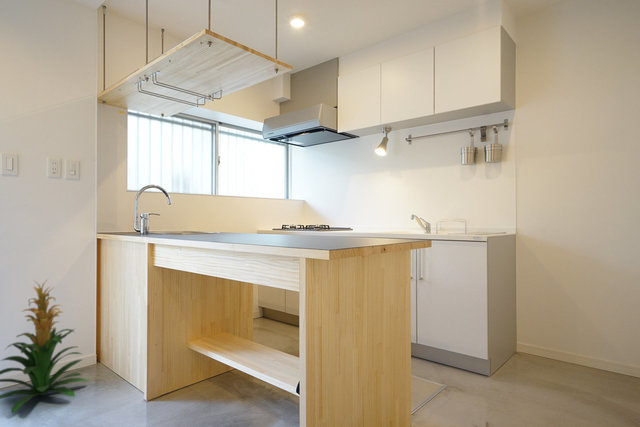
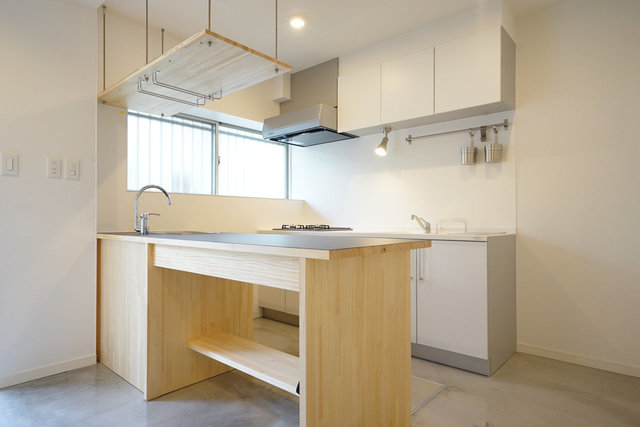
- indoor plant [0,278,90,414]
